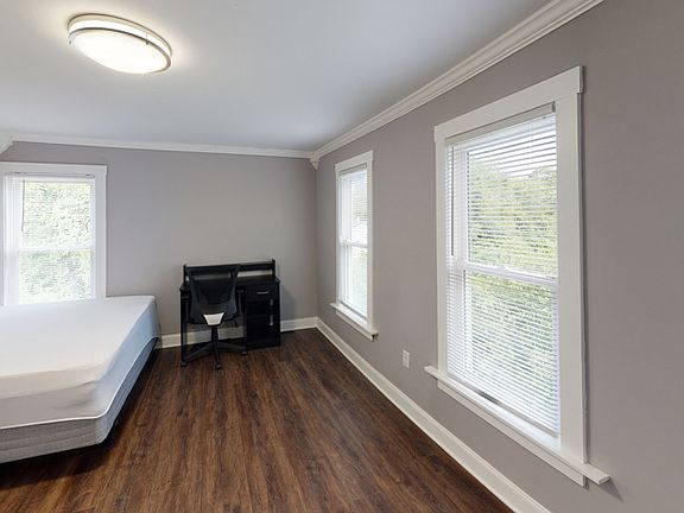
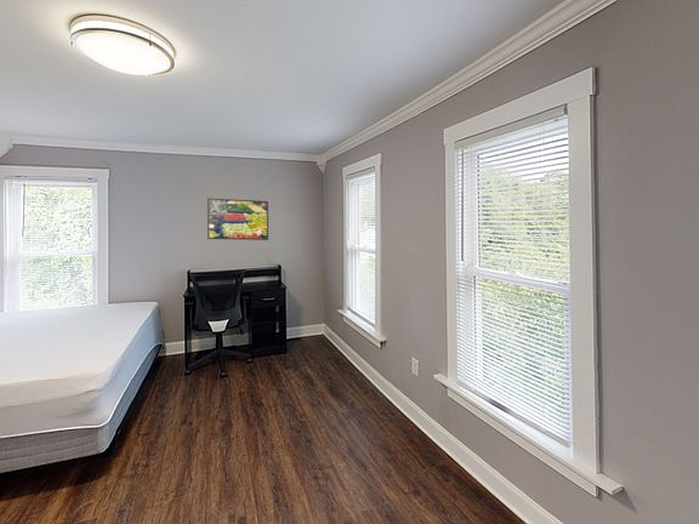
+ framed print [206,198,269,241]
